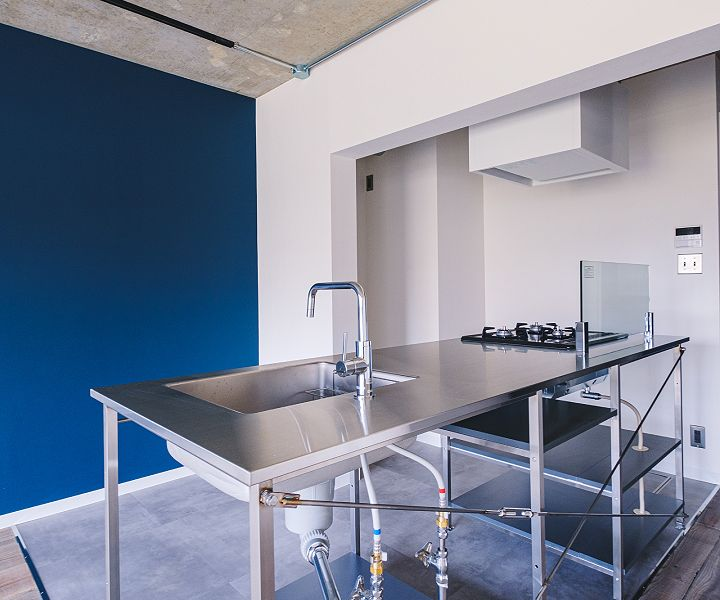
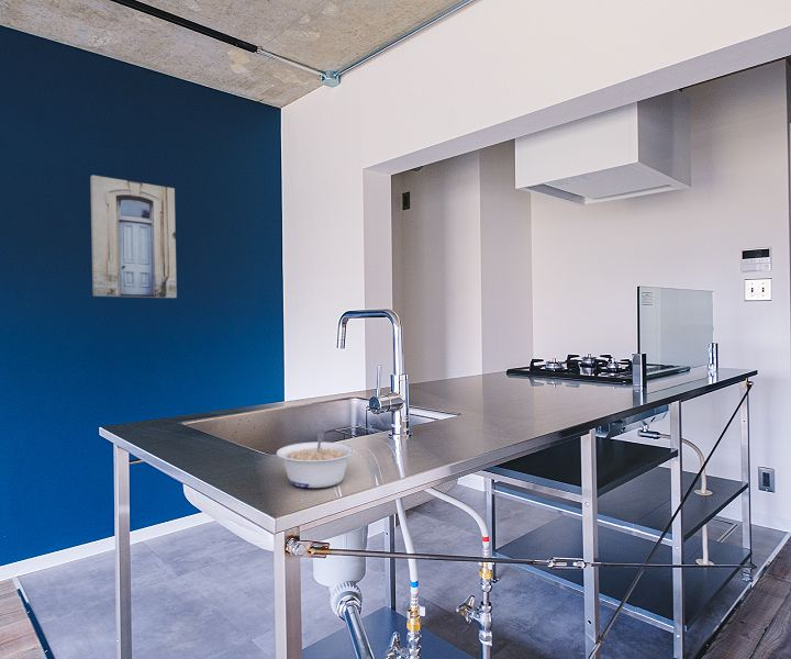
+ legume [276,432,356,489]
+ wall art [89,175,178,299]
